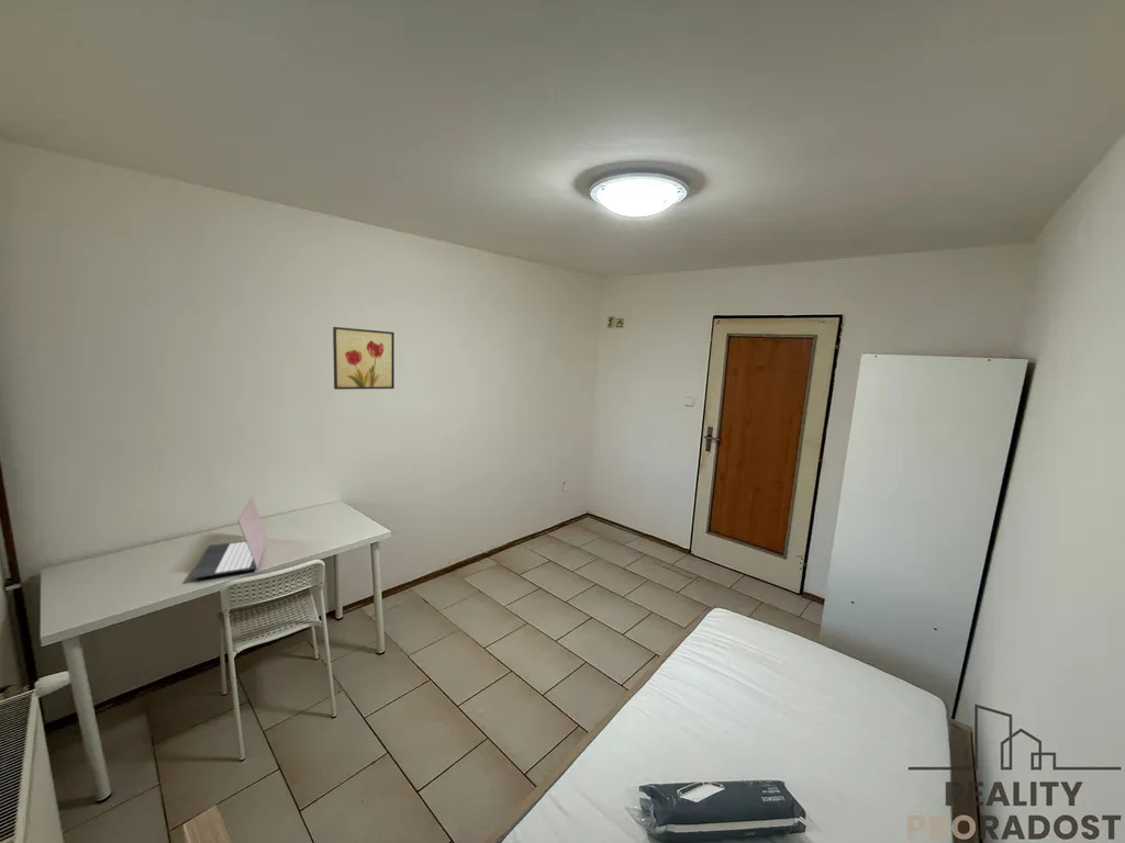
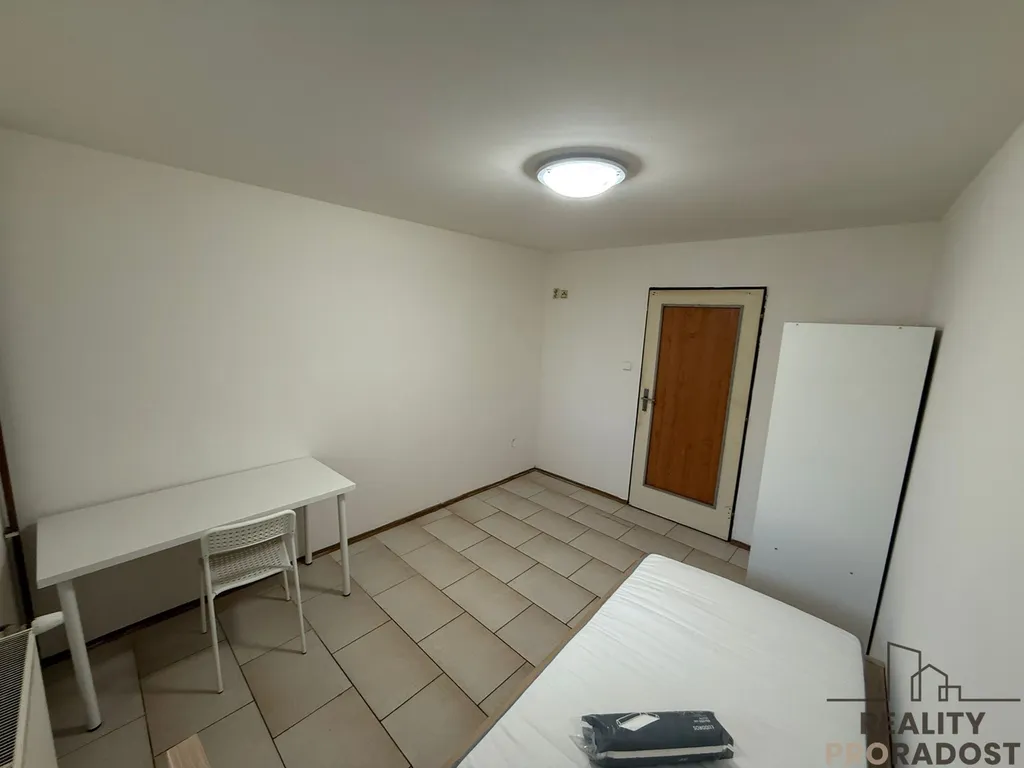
- laptop [188,496,269,580]
- wall art [332,326,396,391]
